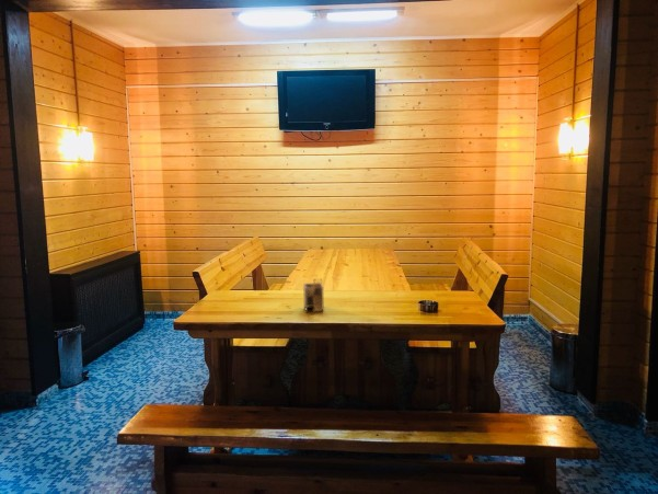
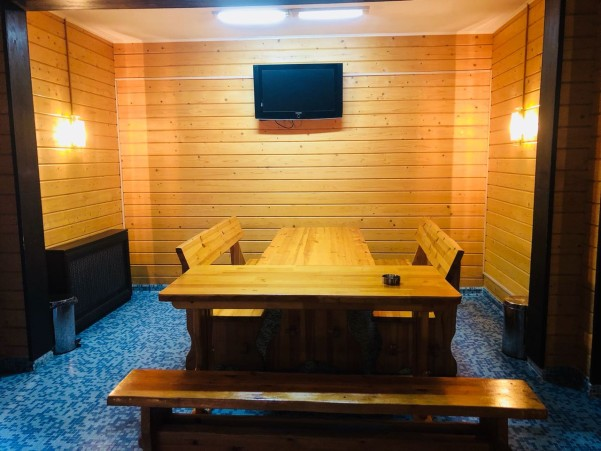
- napkin holder [302,278,325,313]
